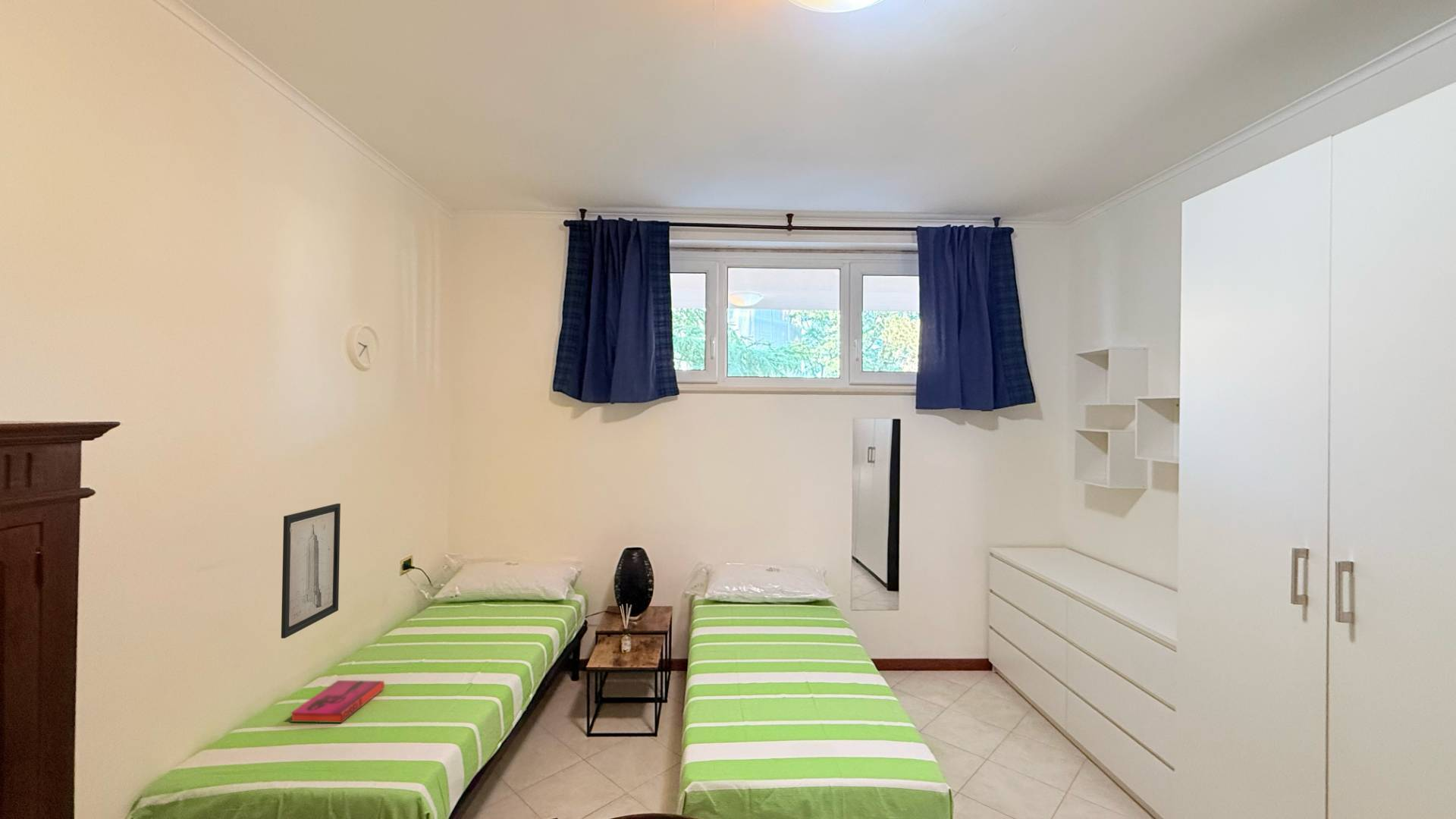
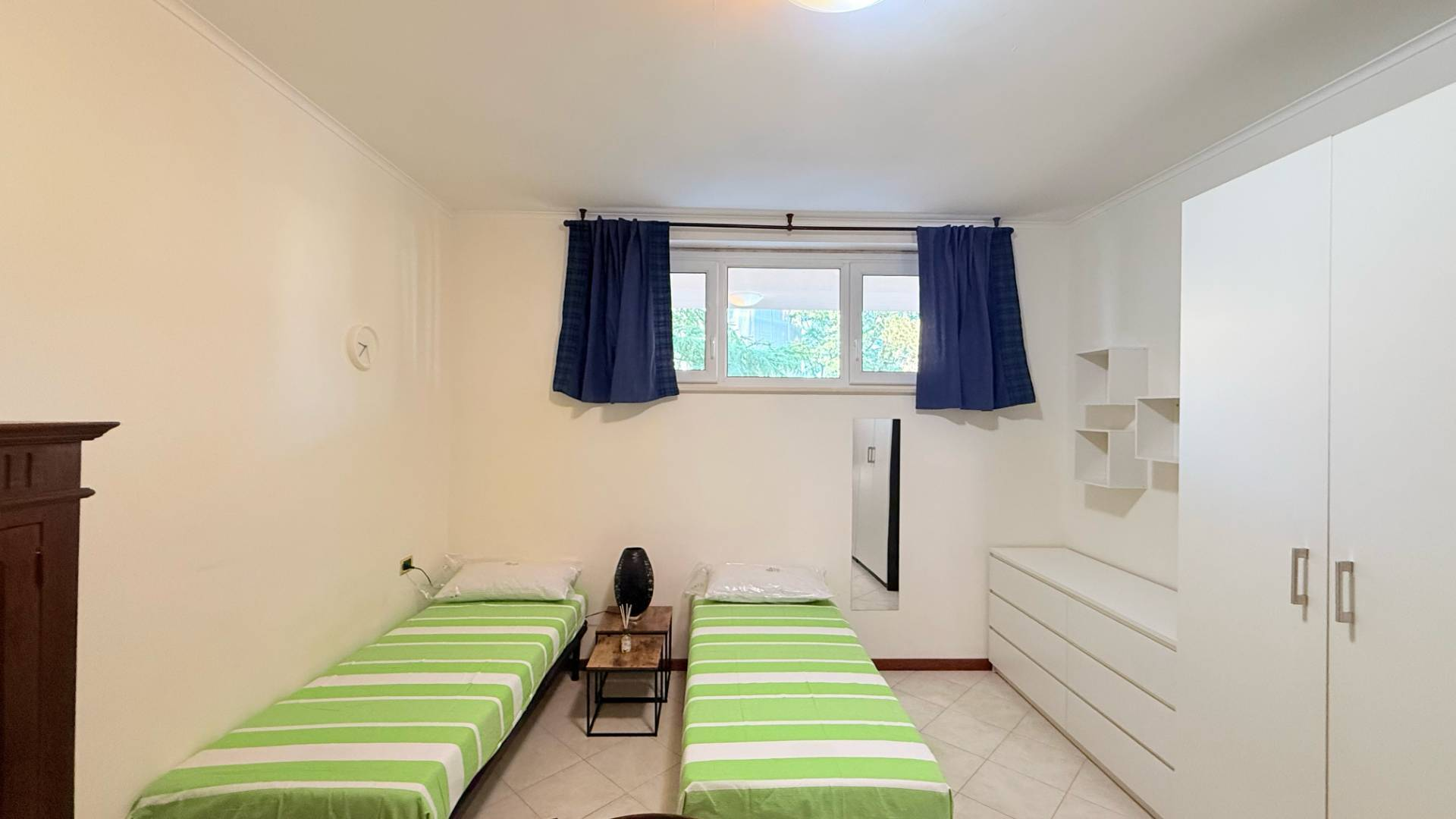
- wall art [281,503,341,639]
- hardback book [290,679,385,724]
